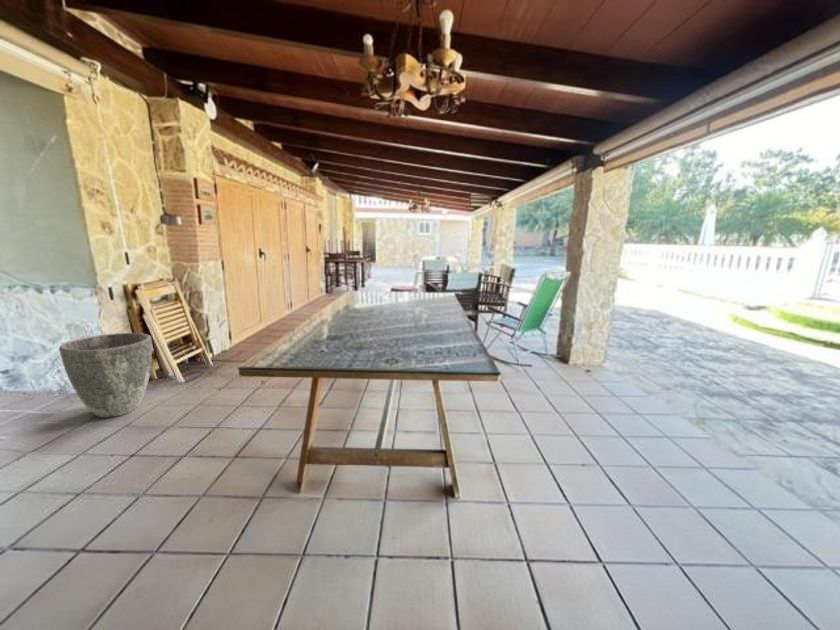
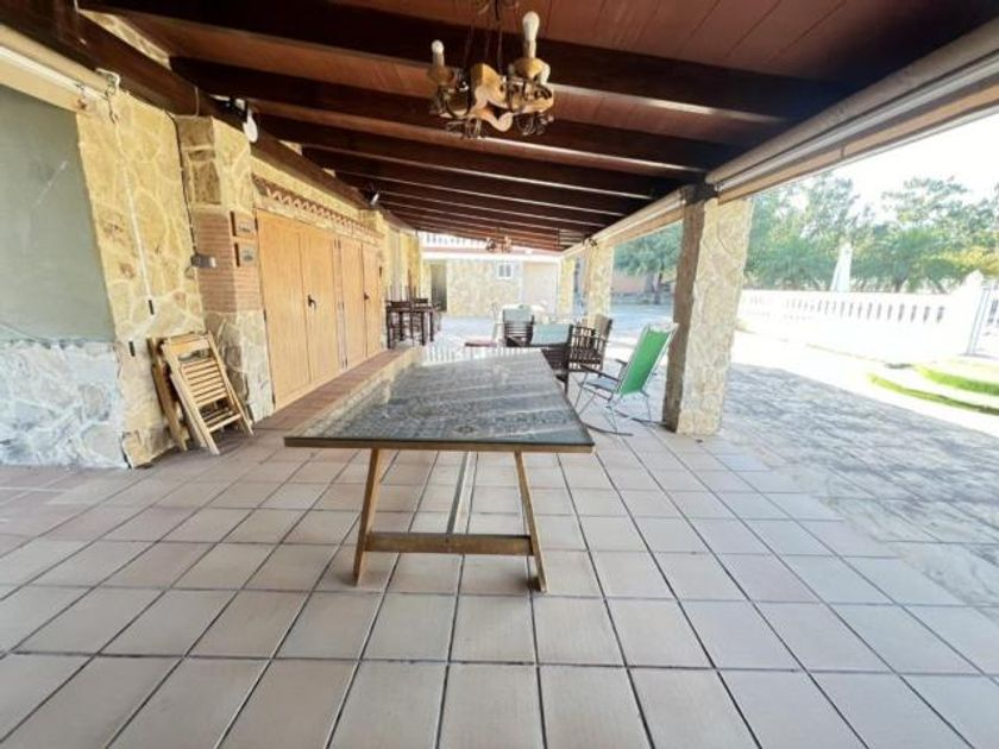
- planter pot [58,332,153,419]
